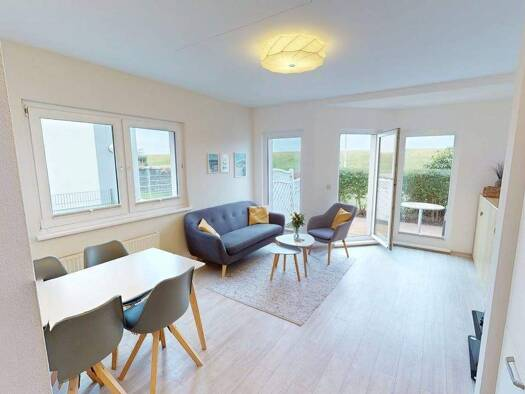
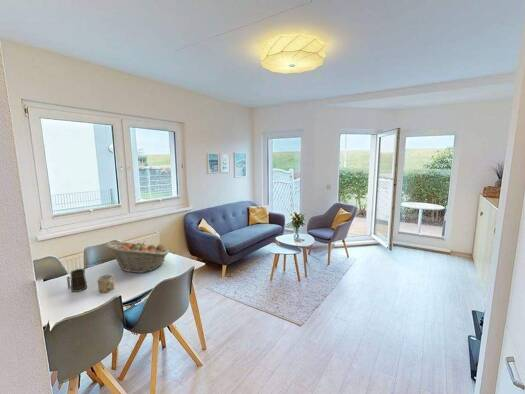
+ mug [97,273,115,294]
+ fruit basket [104,240,170,274]
+ mug [66,268,88,293]
